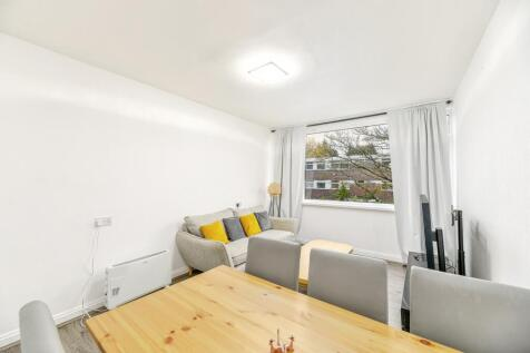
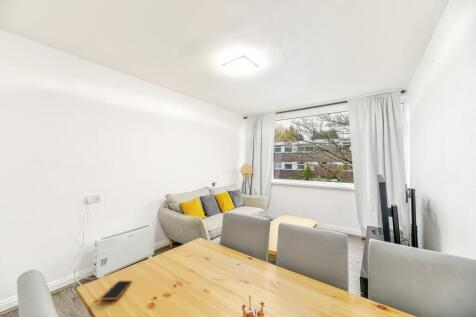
+ smartphone [99,280,134,301]
